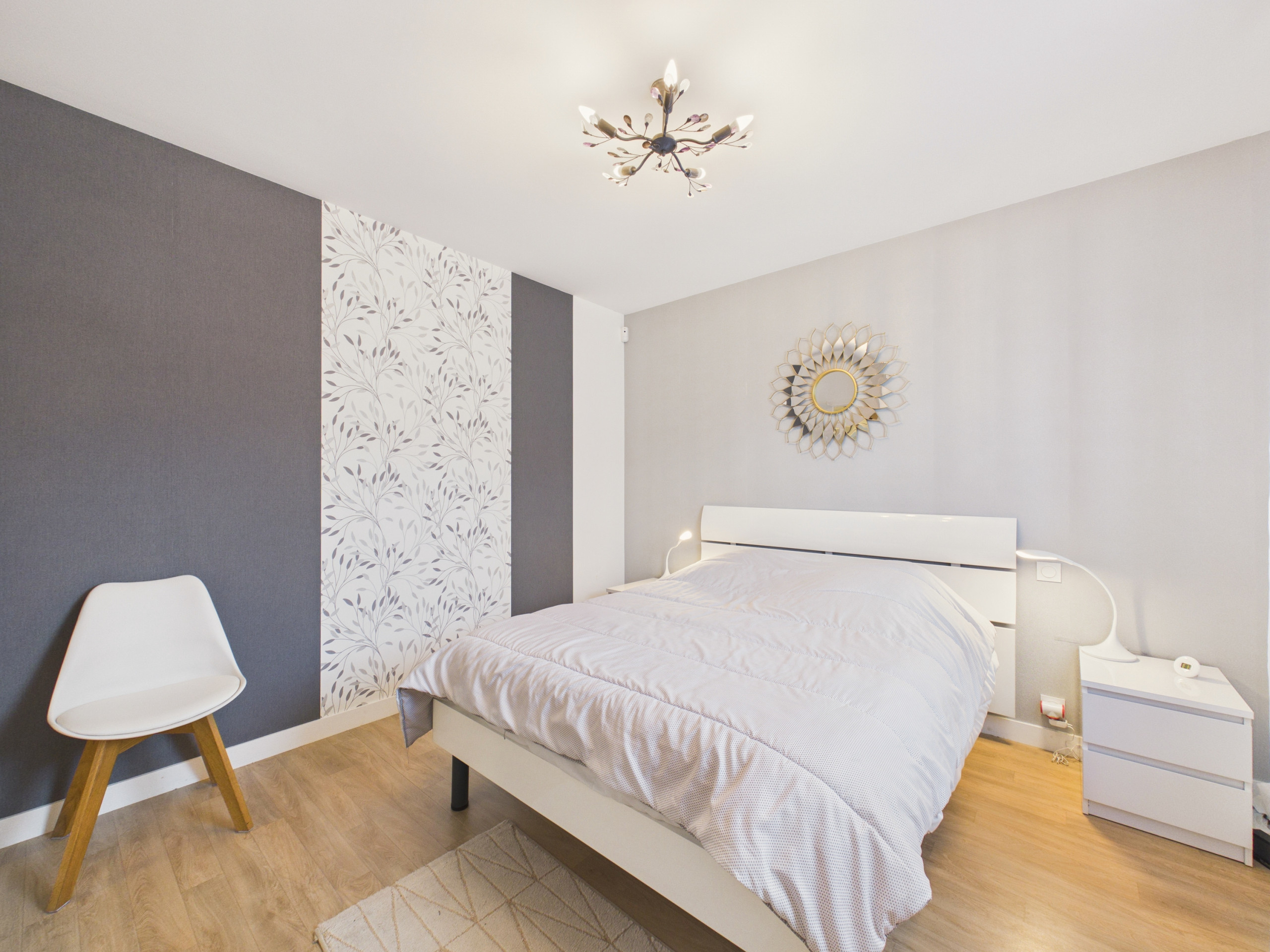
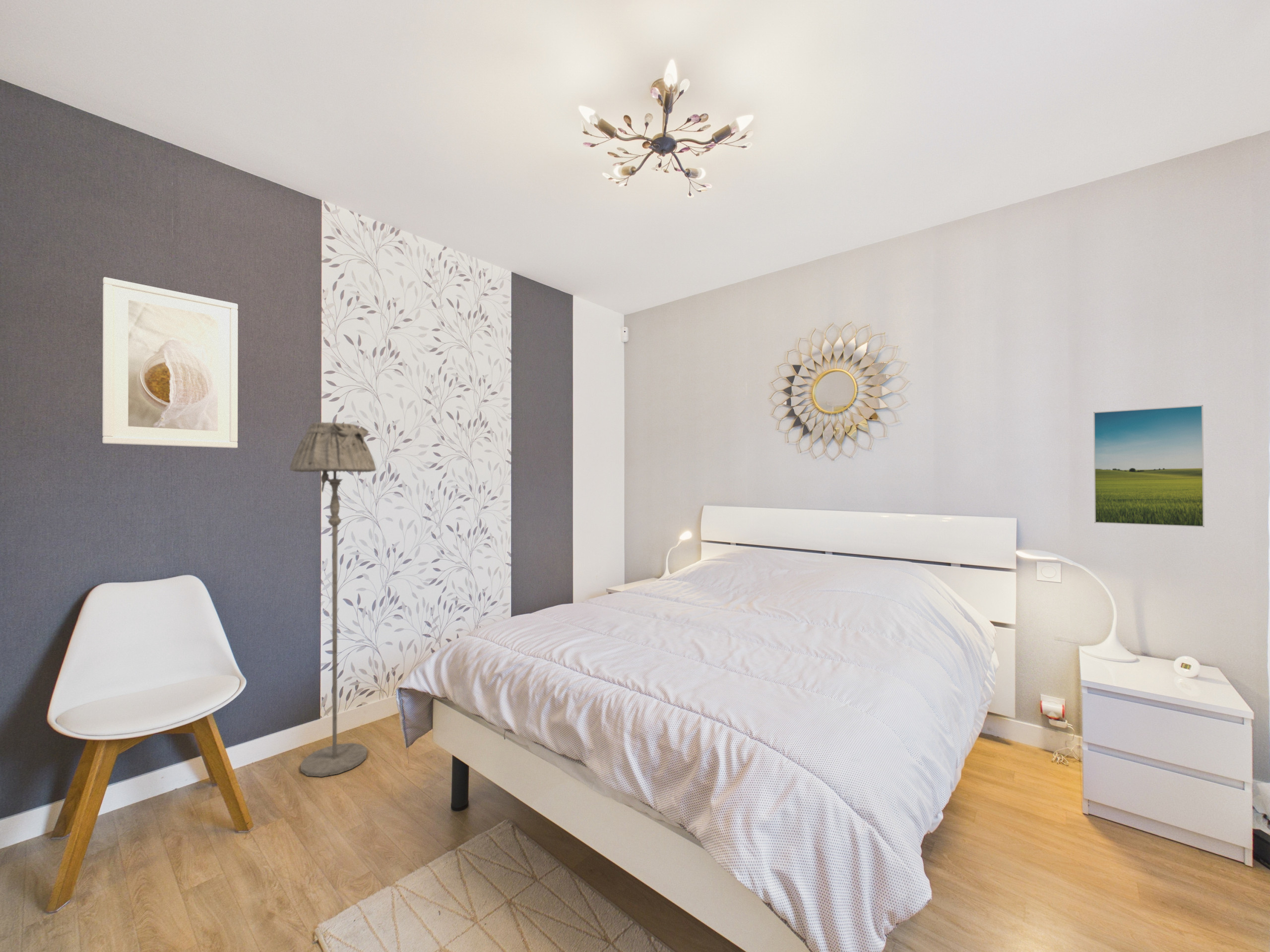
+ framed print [1093,405,1205,528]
+ floor lamp [289,421,377,777]
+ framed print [102,277,238,449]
